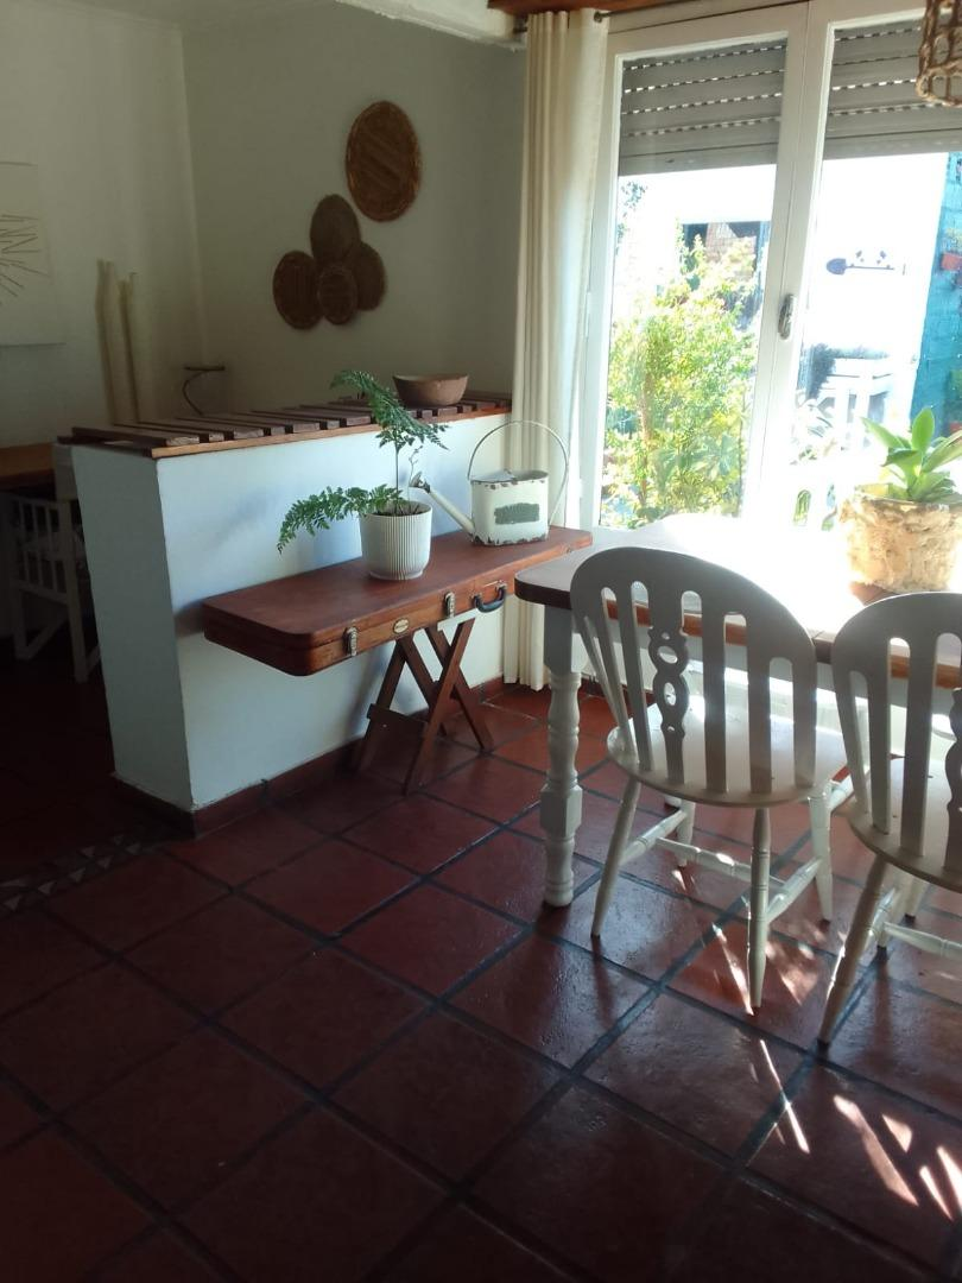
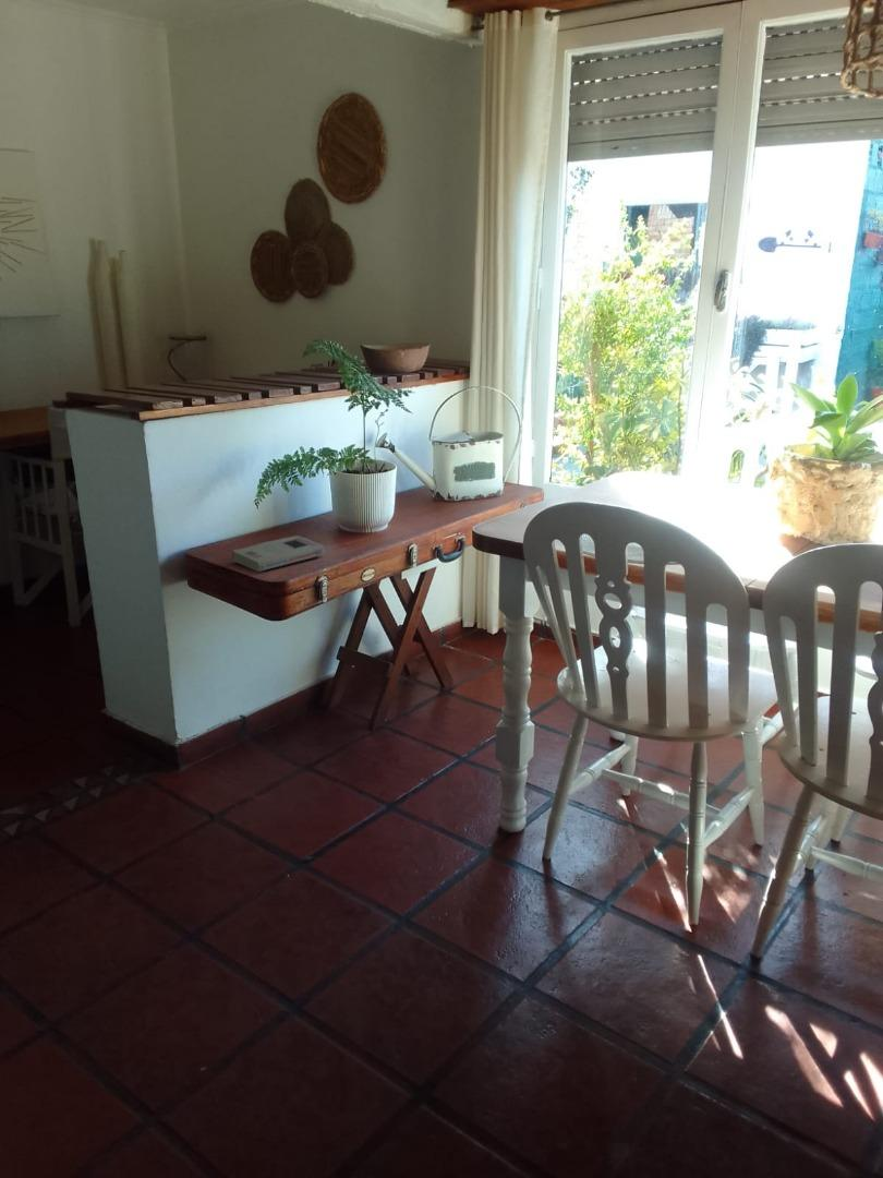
+ book [231,534,326,573]
